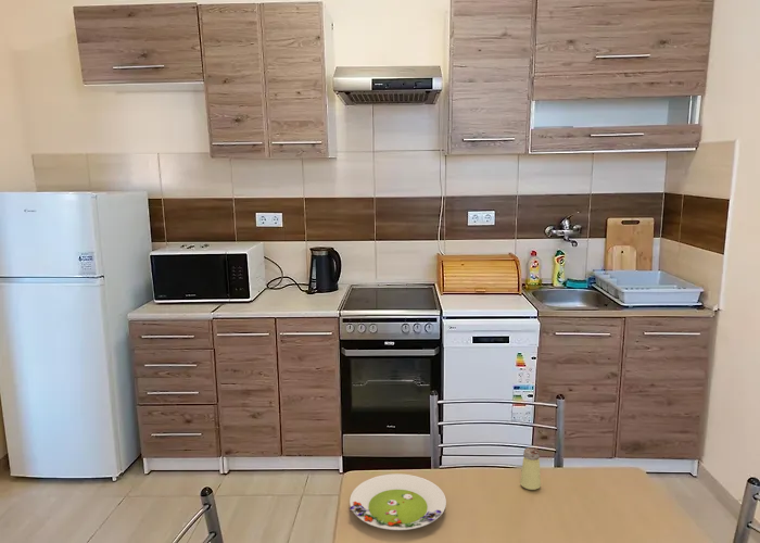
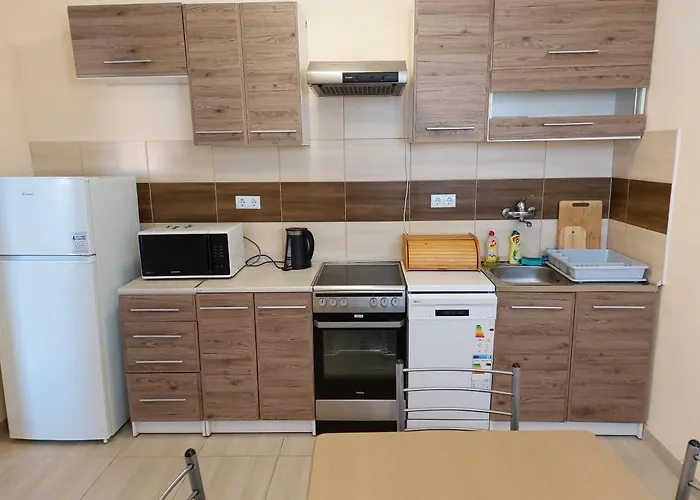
- salad plate [349,472,447,531]
- saltshaker [519,446,542,491]
